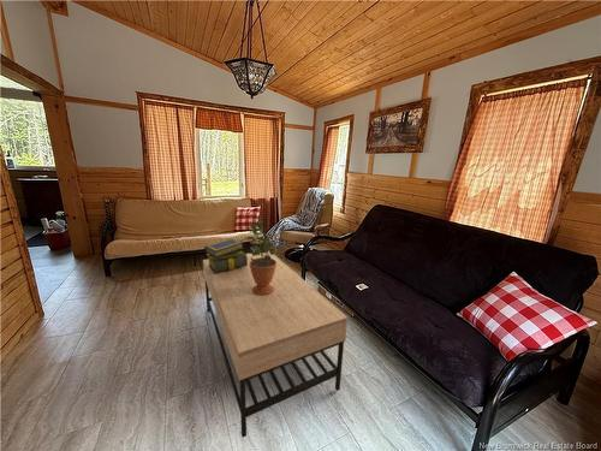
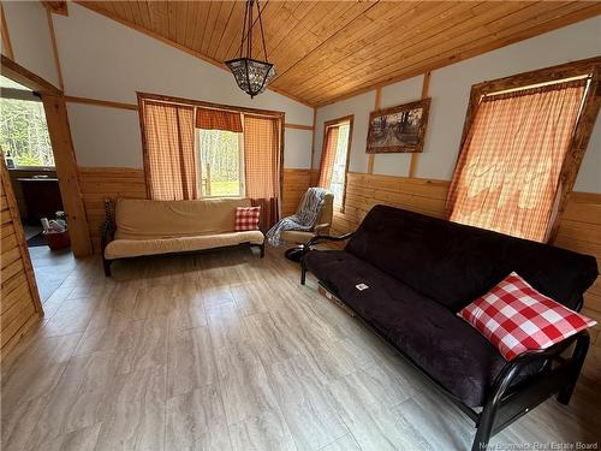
- potted plant [242,215,278,296]
- coffee table [202,251,349,439]
- stack of books [203,237,248,274]
